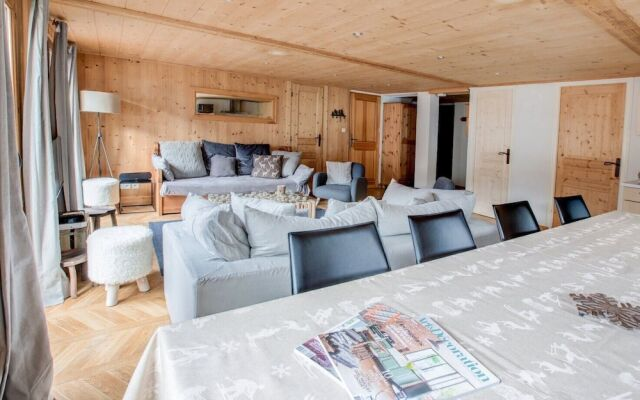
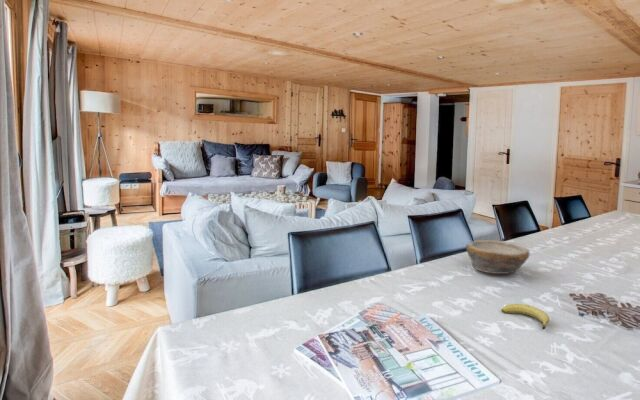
+ bowl [465,239,530,275]
+ fruit [500,303,550,330]
